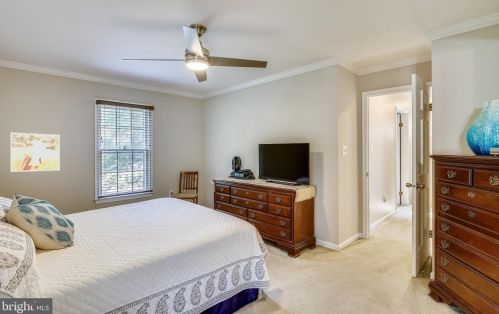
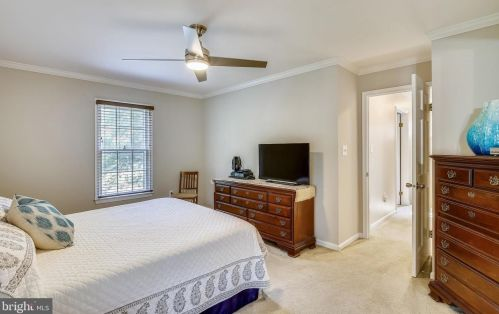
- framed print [10,132,61,173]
